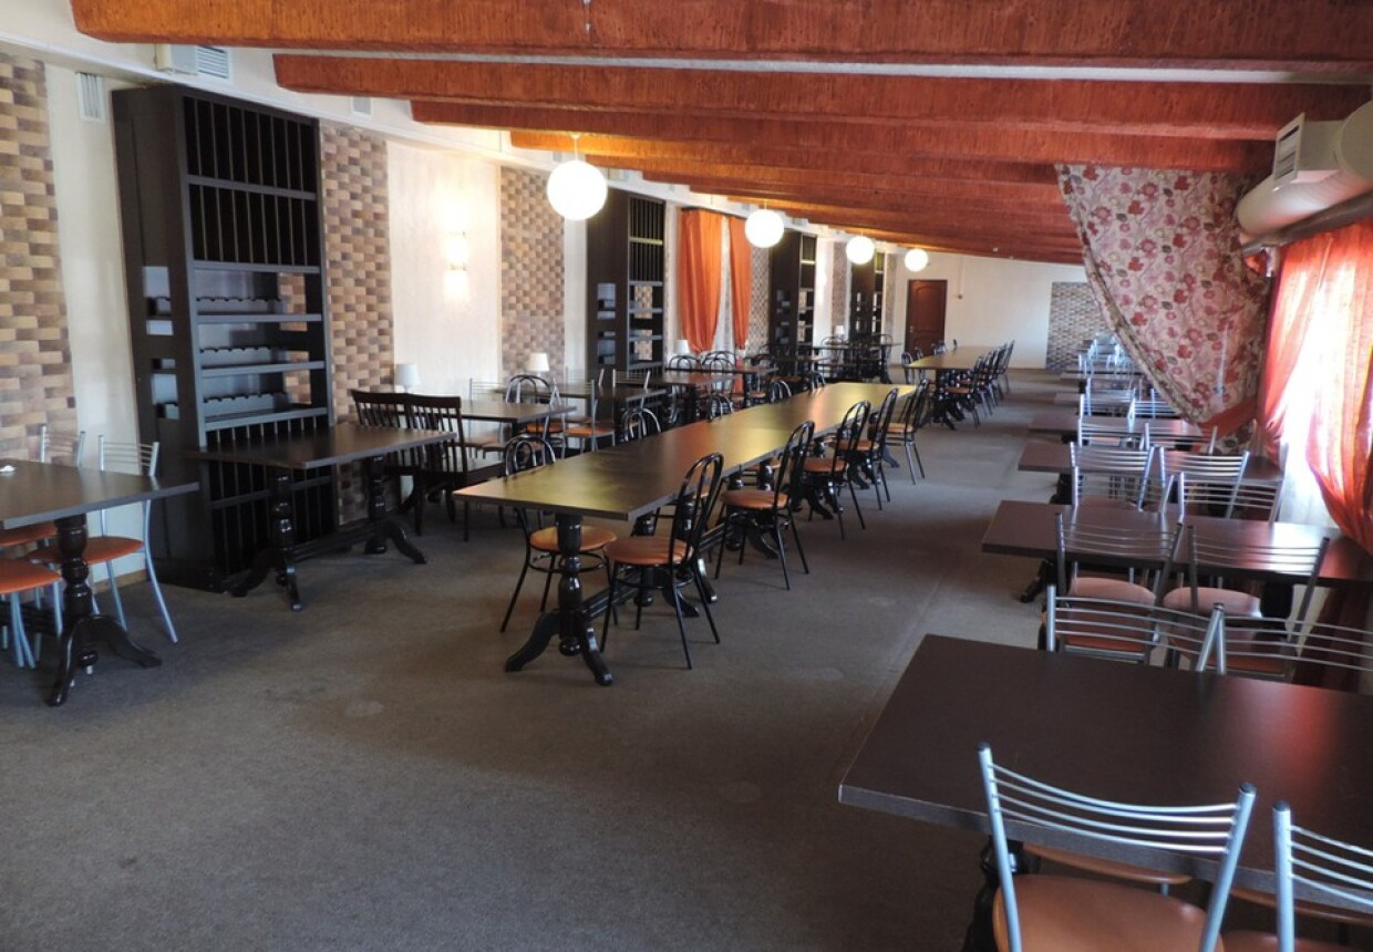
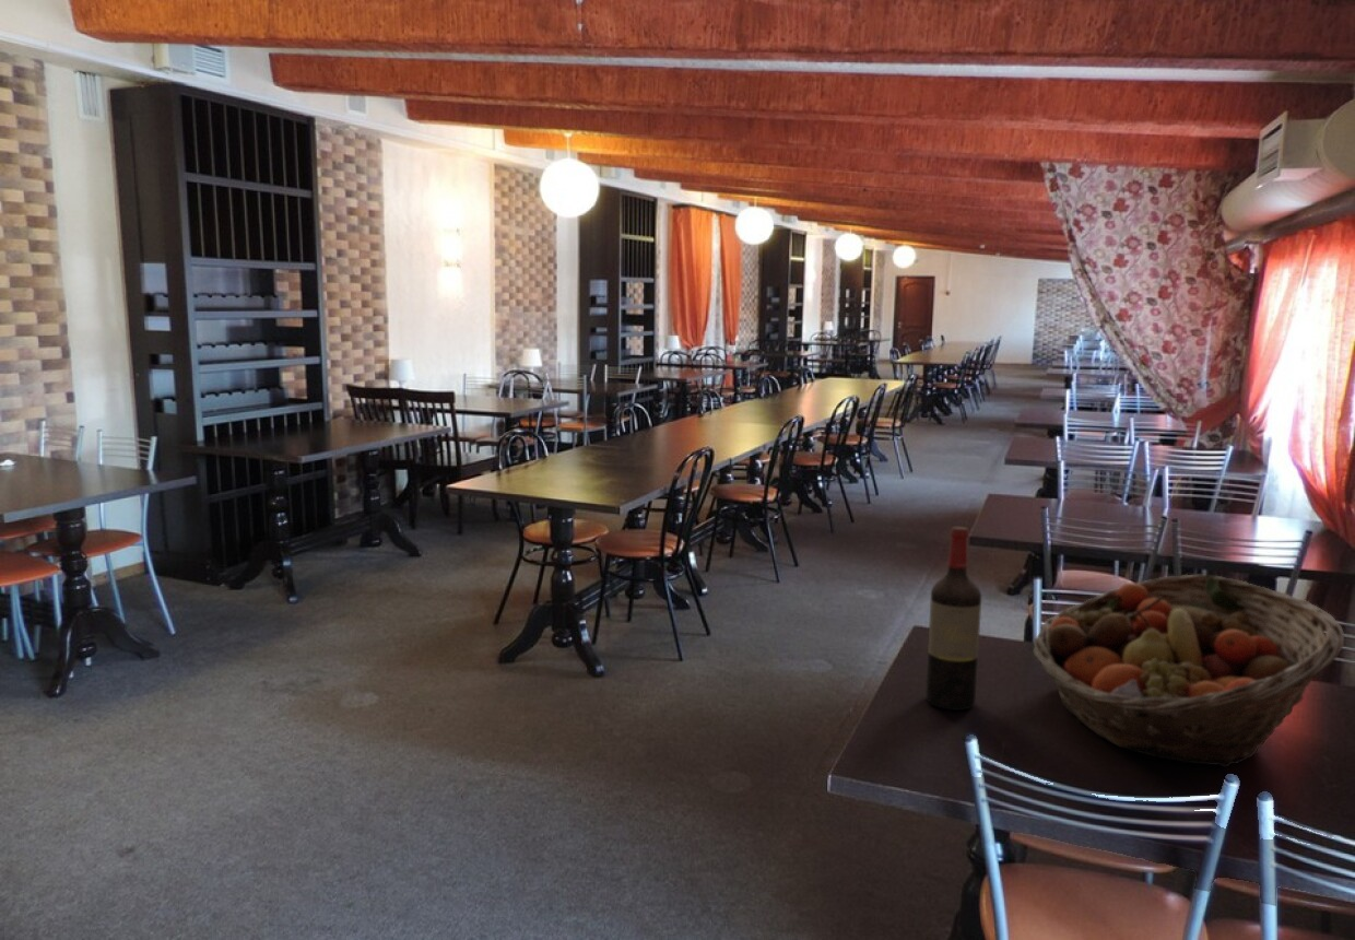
+ fruit basket [1032,574,1345,768]
+ wine bottle [924,526,982,712]
